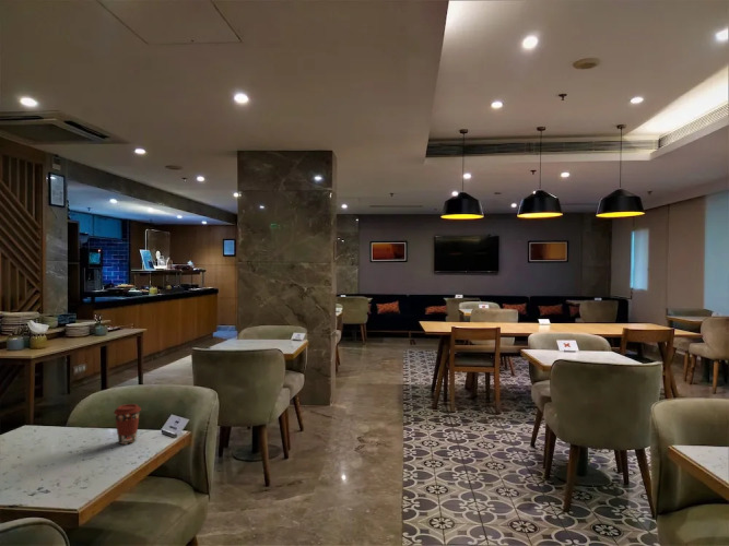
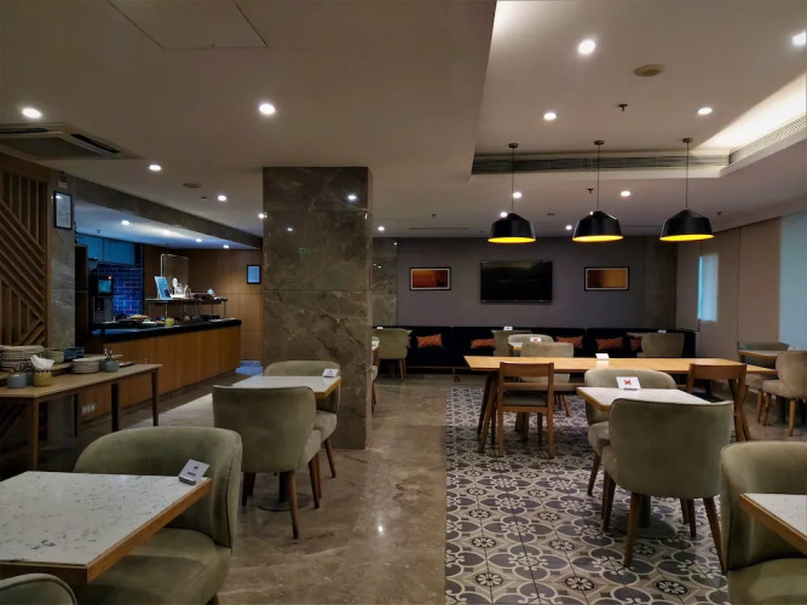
- coffee cup [113,403,142,446]
